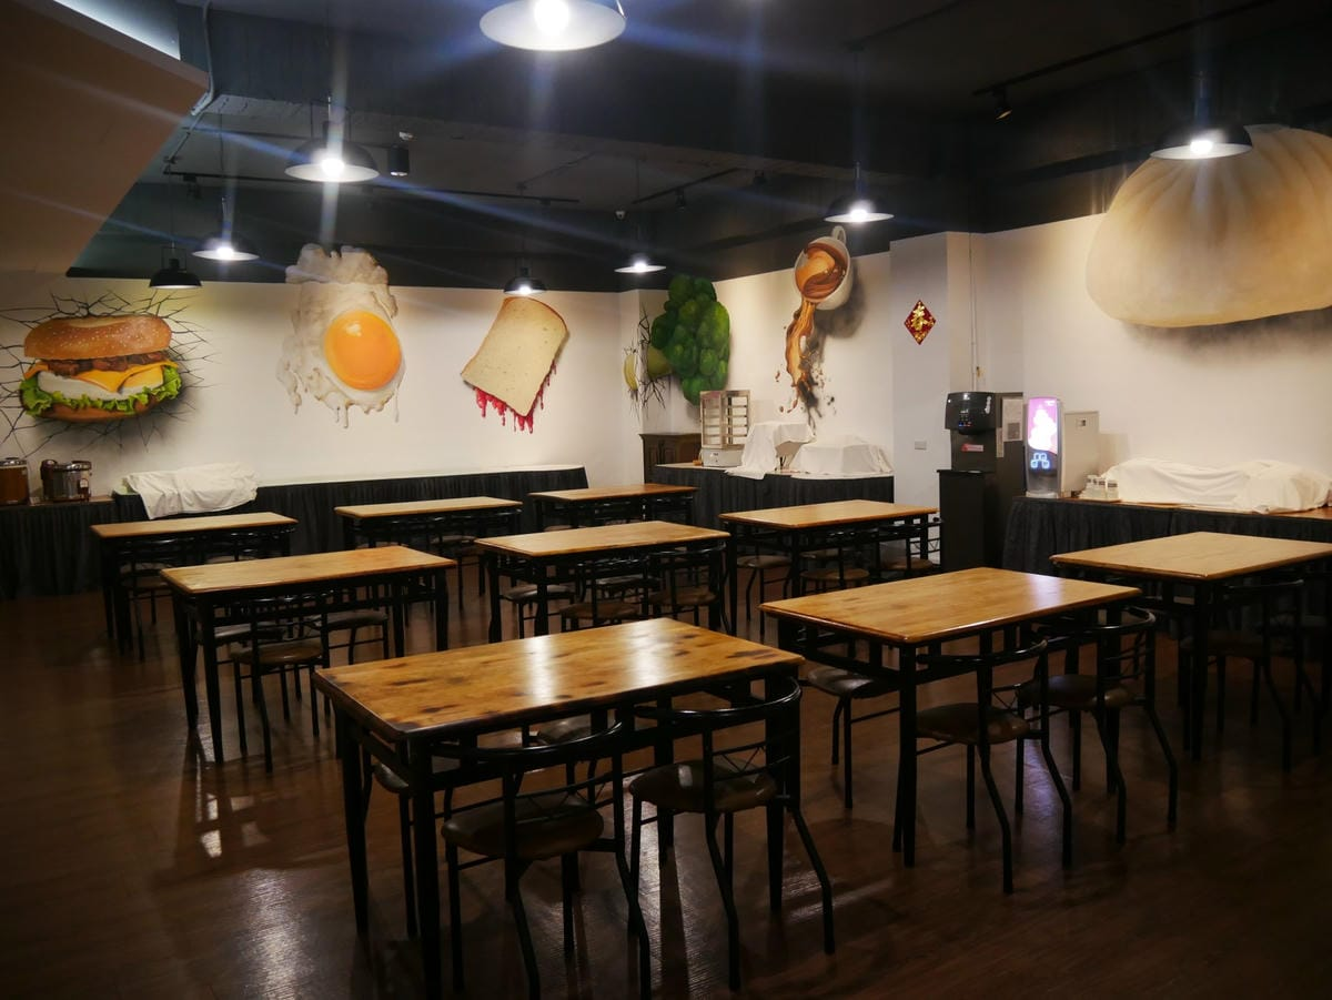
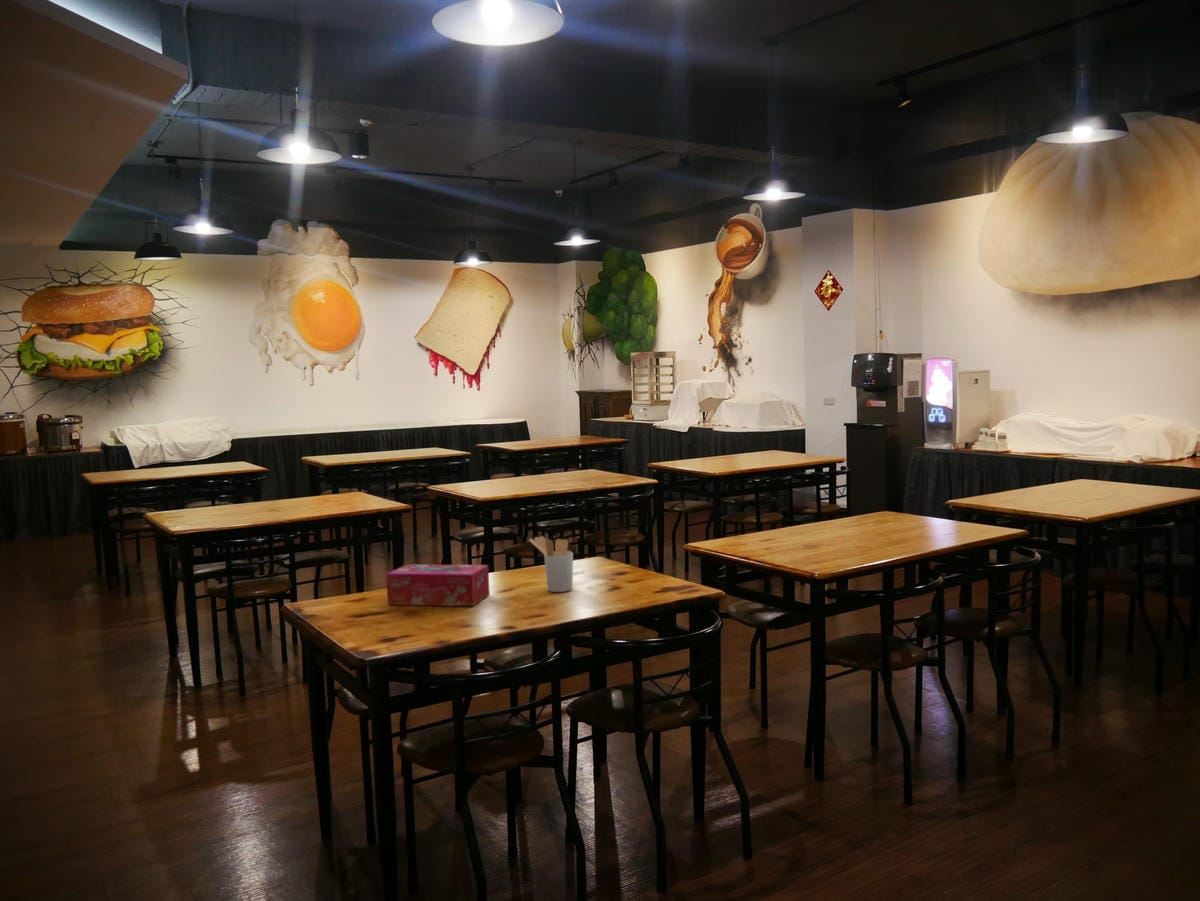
+ utensil holder [528,535,574,593]
+ tissue box [385,564,491,607]
